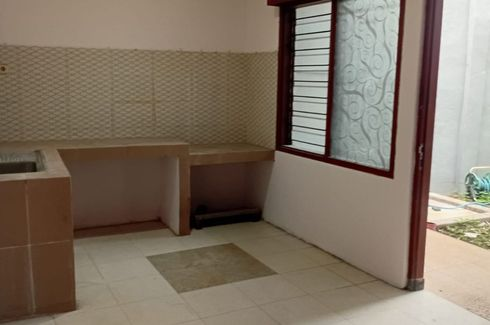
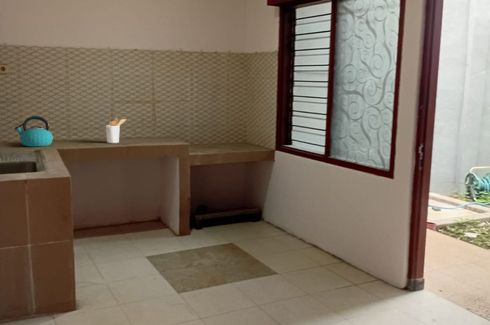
+ kettle [14,115,54,148]
+ utensil holder [105,116,128,144]
